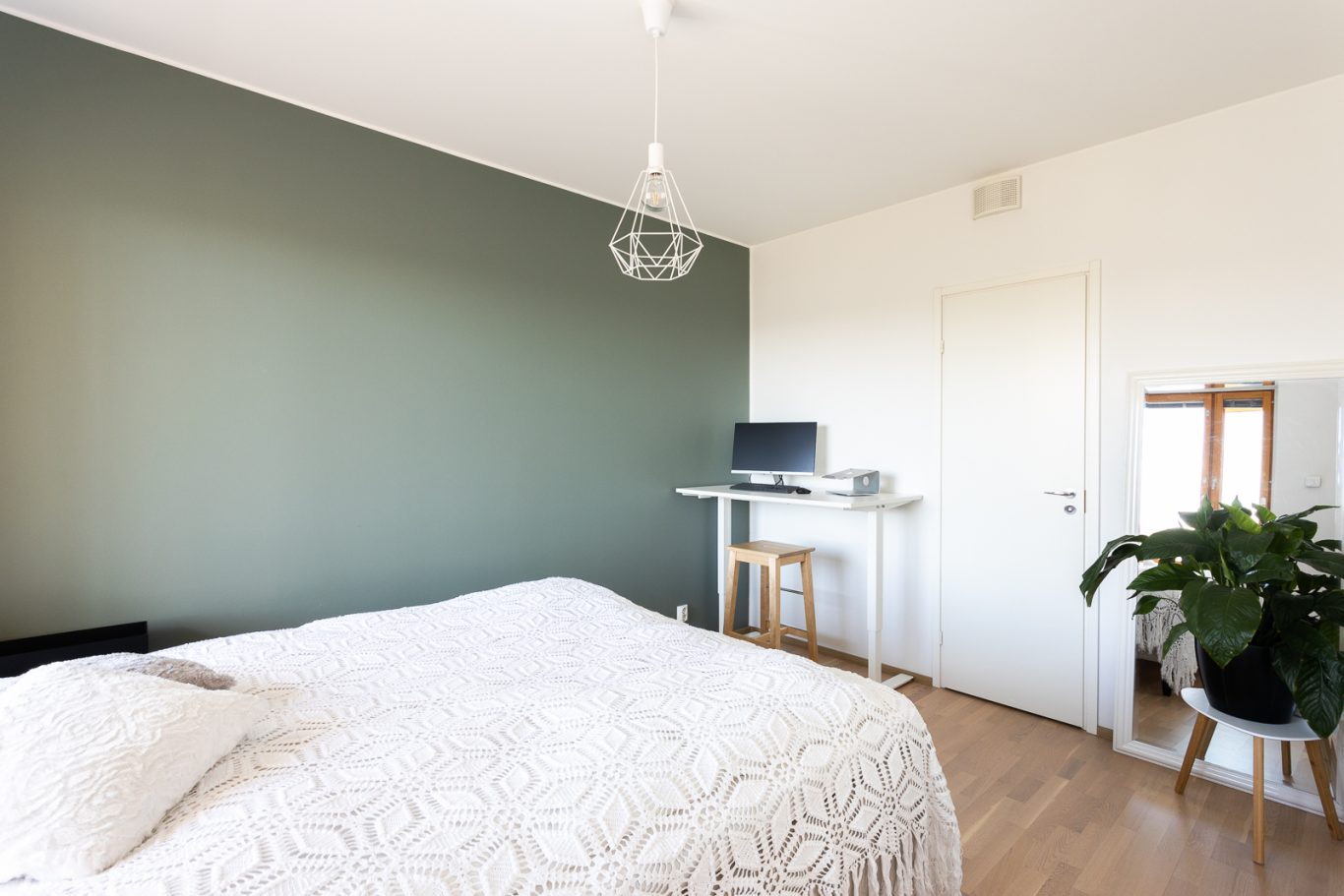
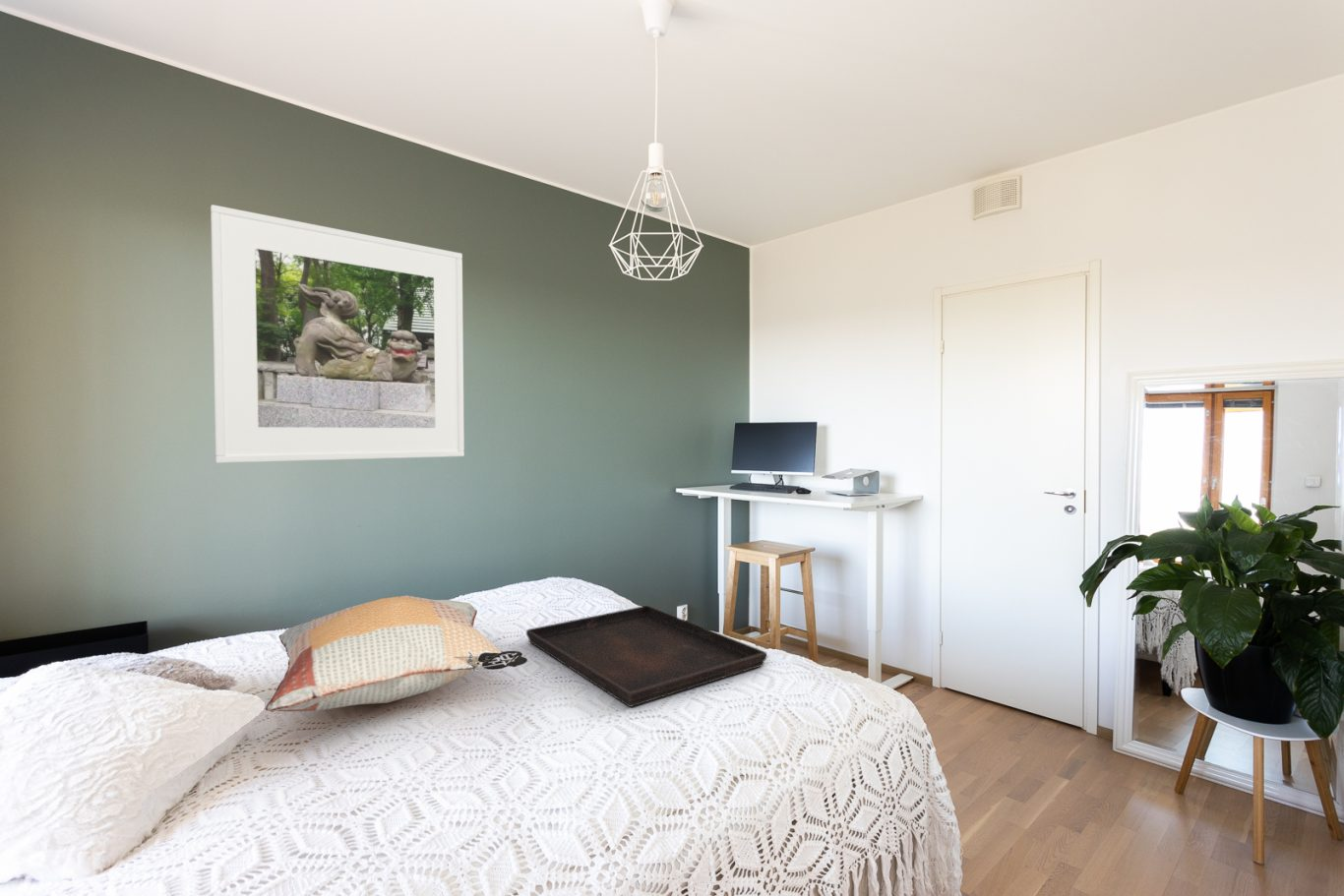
+ decorative pillow [265,594,528,712]
+ serving tray [525,605,767,708]
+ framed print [210,204,465,464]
